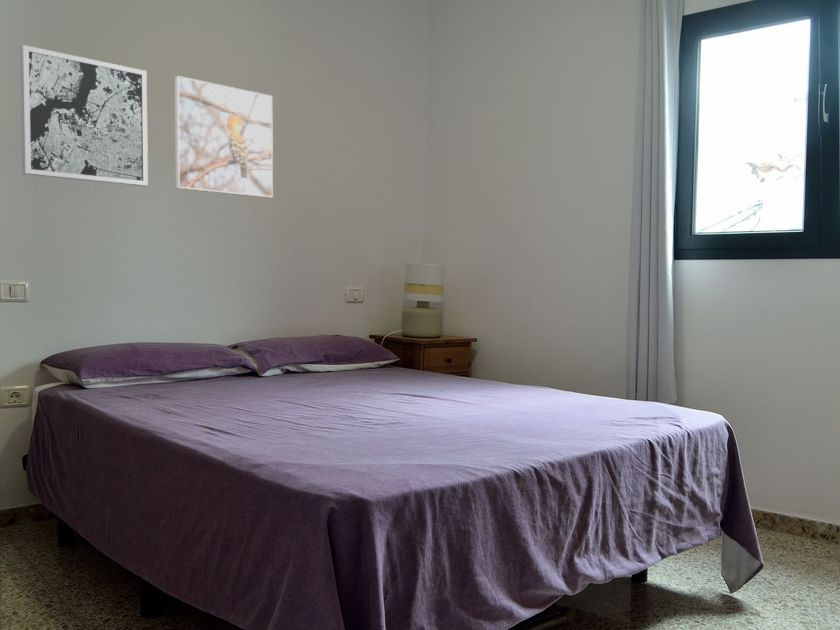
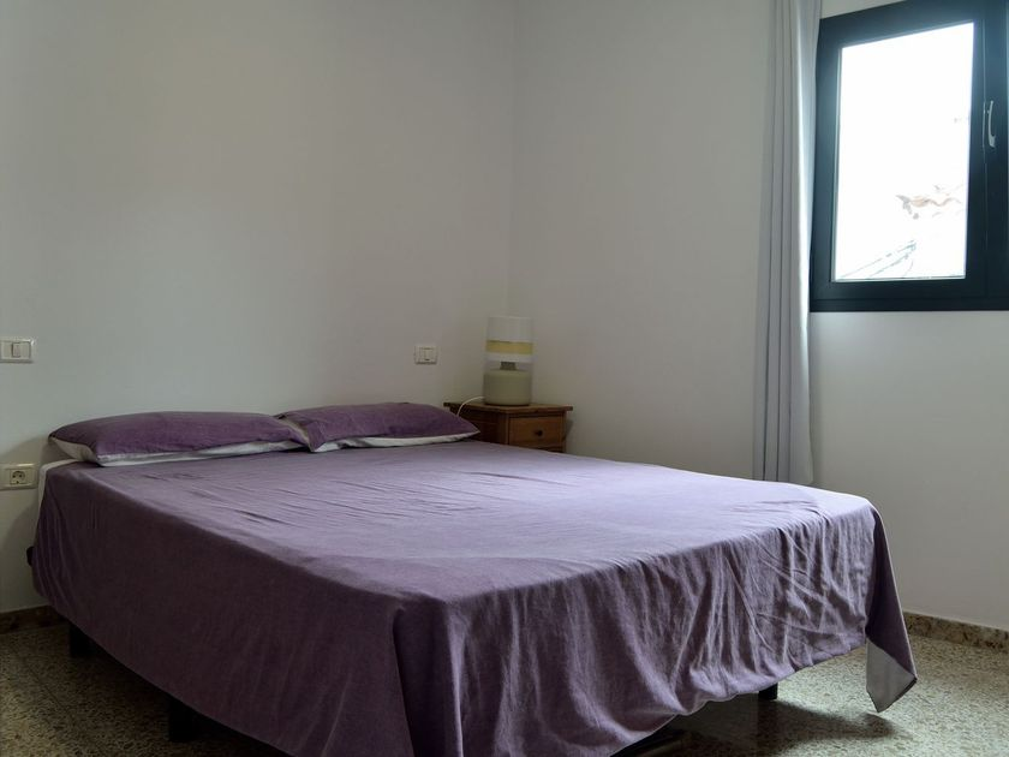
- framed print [174,75,274,199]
- wall art [19,44,149,187]
